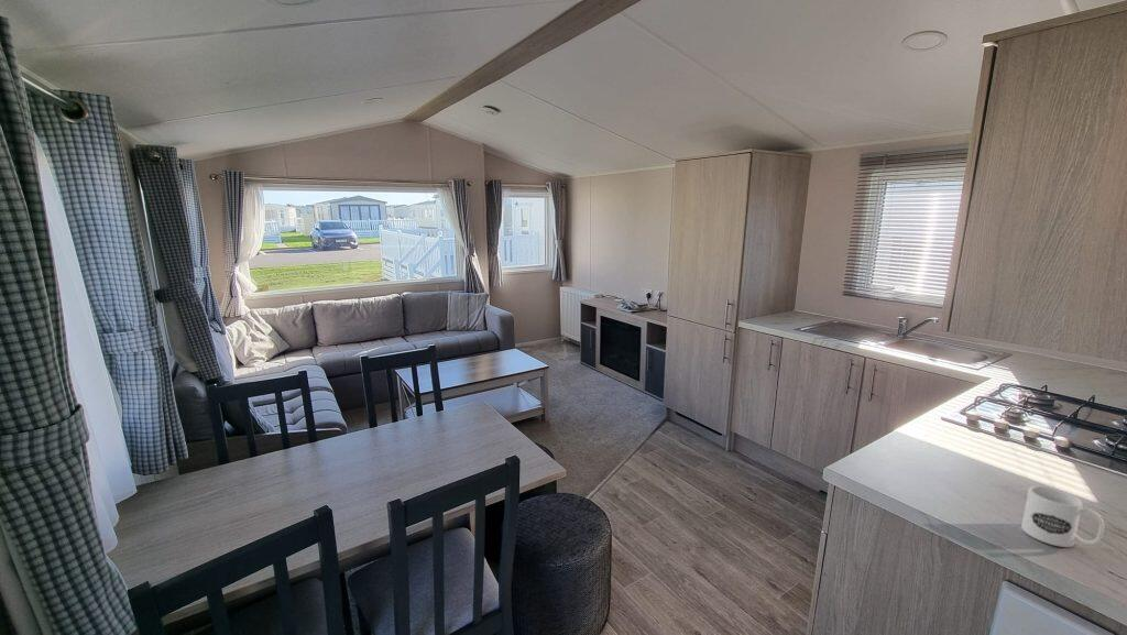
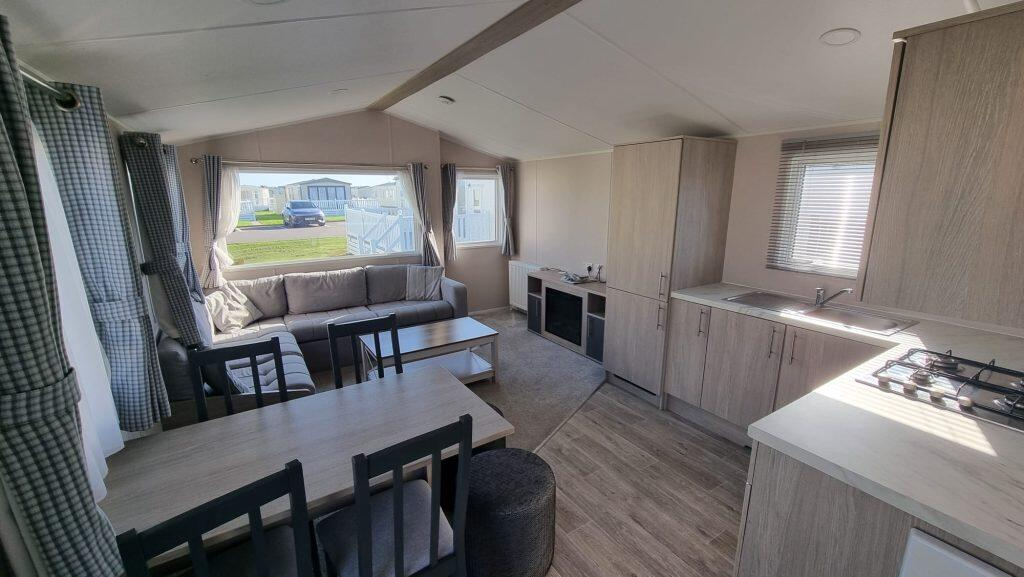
- mug [1020,484,1105,548]
